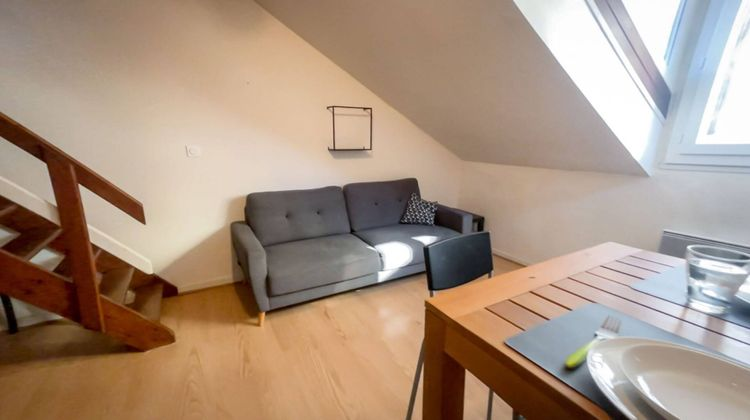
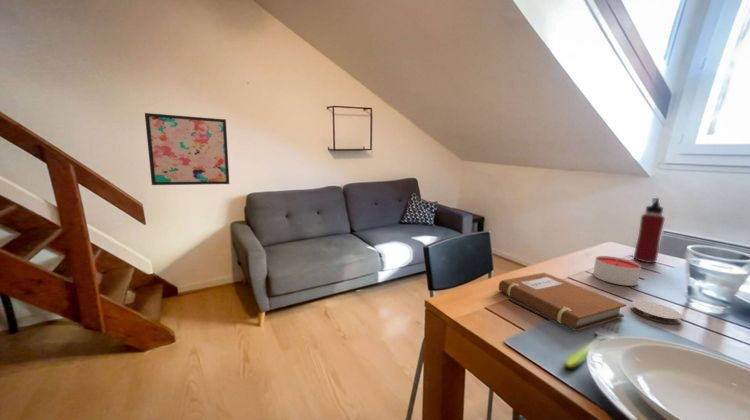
+ water bottle [633,197,666,264]
+ wall art [144,112,230,186]
+ coaster [630,299,683,325]
+ candle [592,255,642,287]
+ notebook [498,272,627,332]
